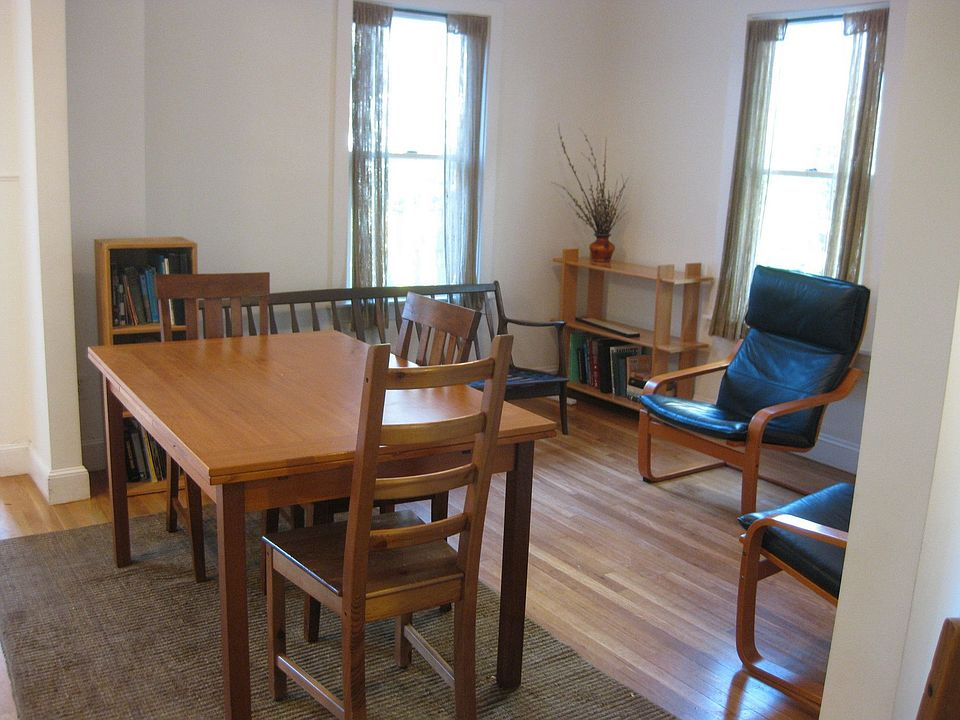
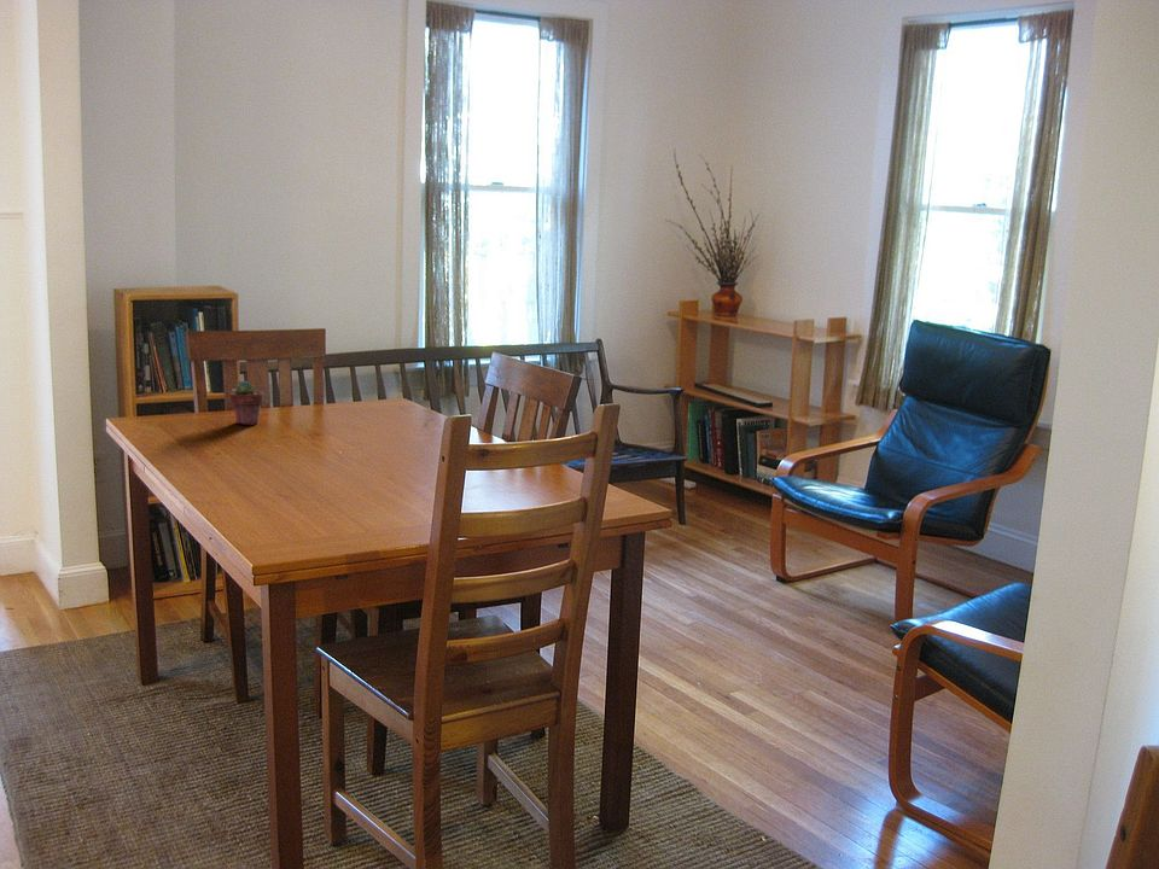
+ potted succulent [228,379,264,426]
